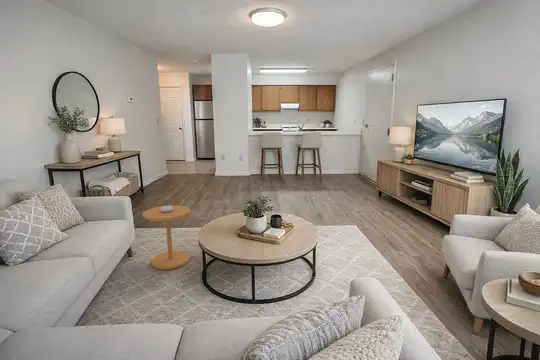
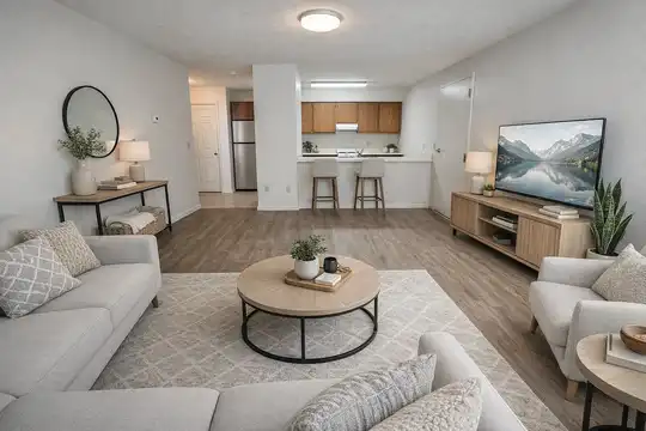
- side table [141,205,192,271]
